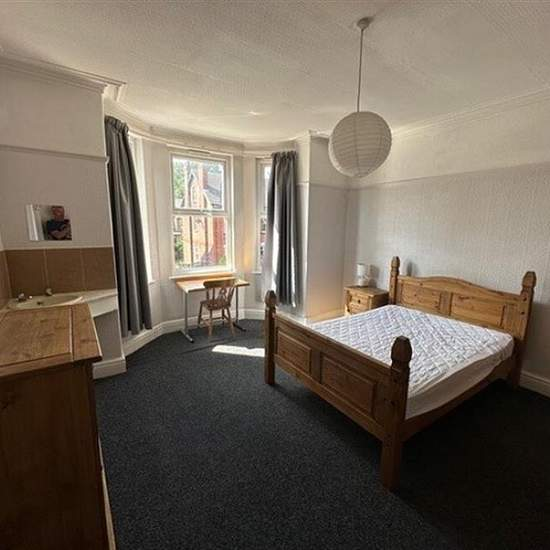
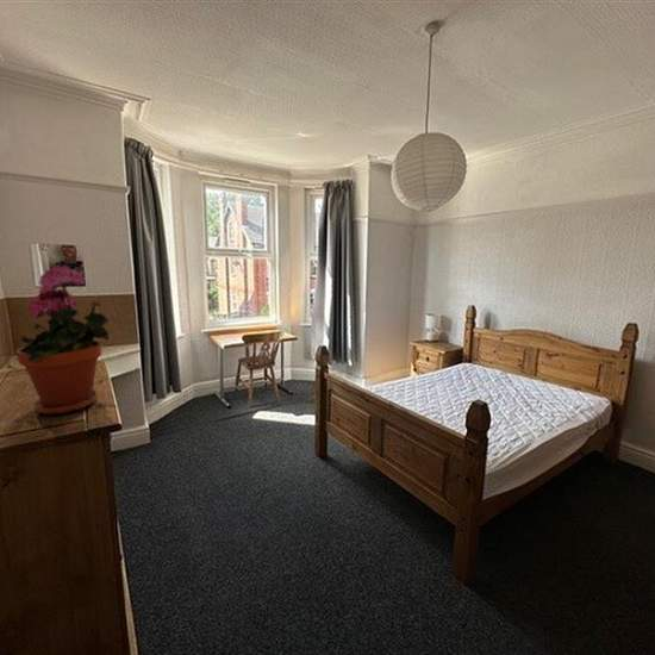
+ potted plant [14,263,111,416]
